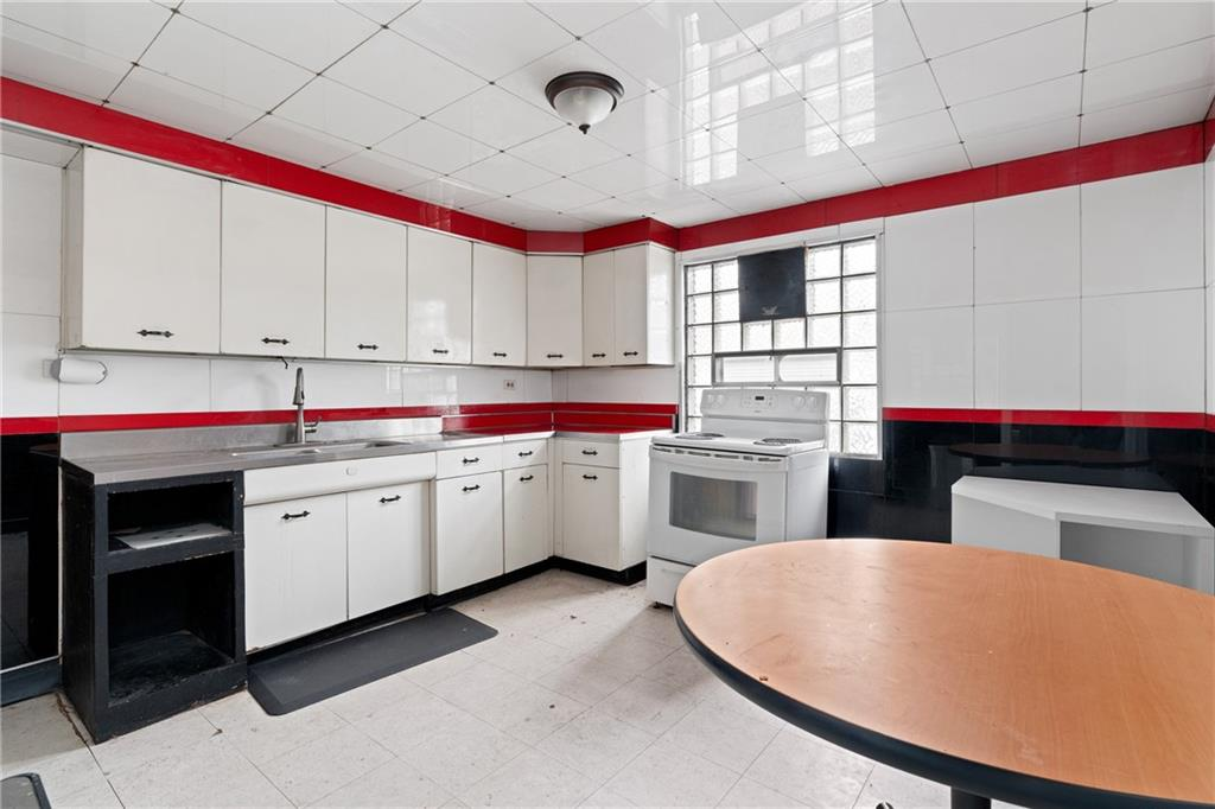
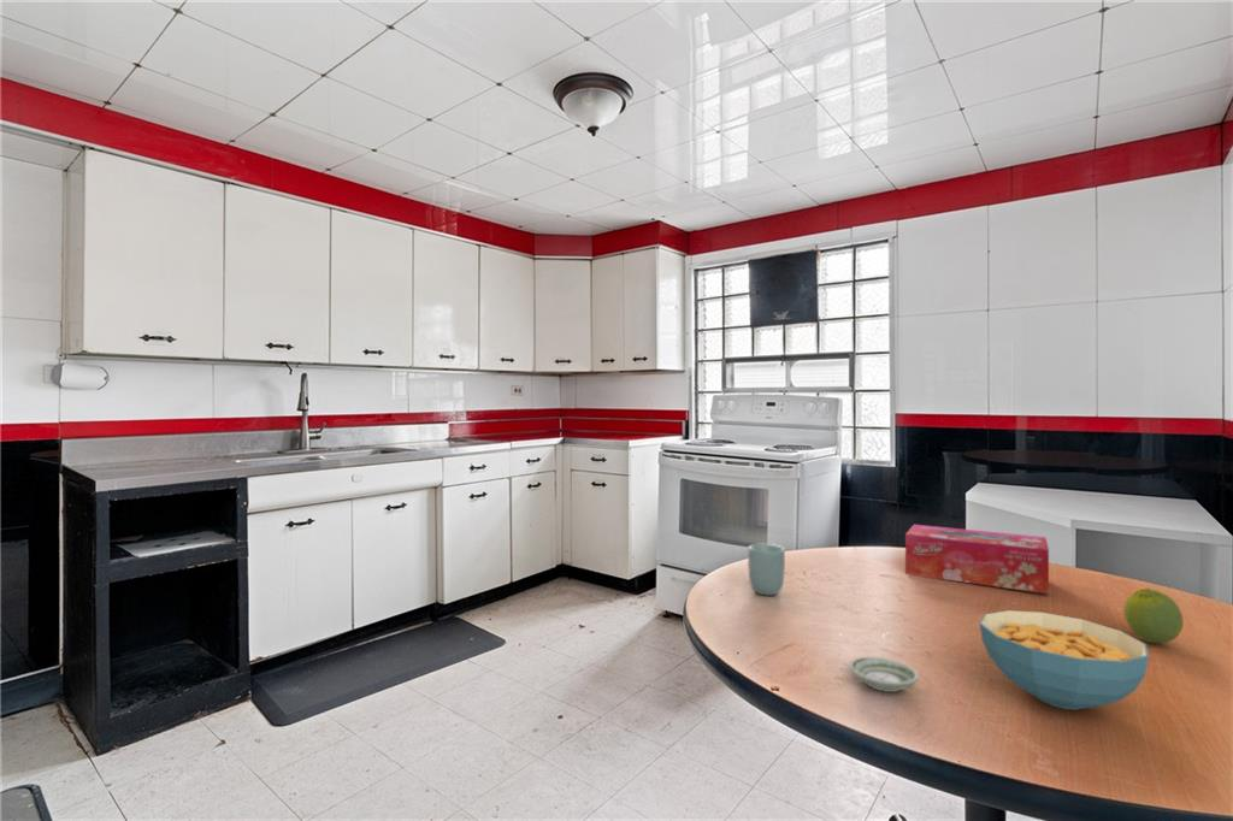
+ cereal bowl [979,609,1150,711]
+ cup [747,543,786,596]
+ fruit [1122,586,1185,645]
+ saucer [848,656,920,693]
+ tissue box [904,524,1050,595]
